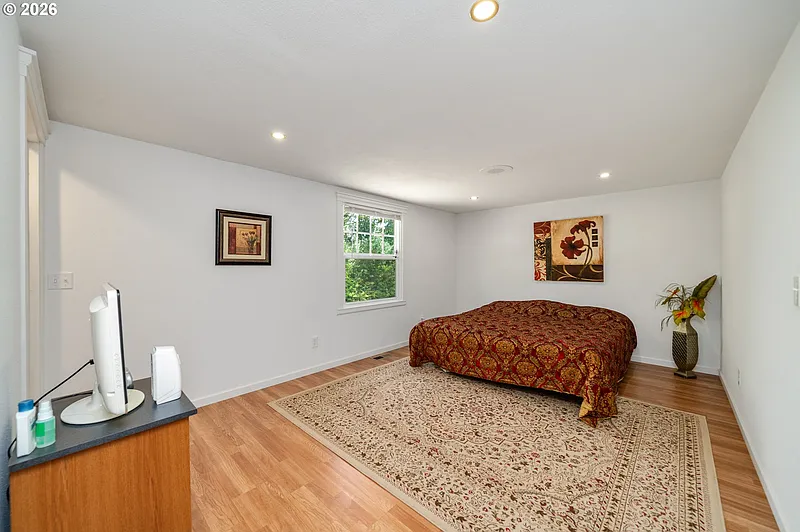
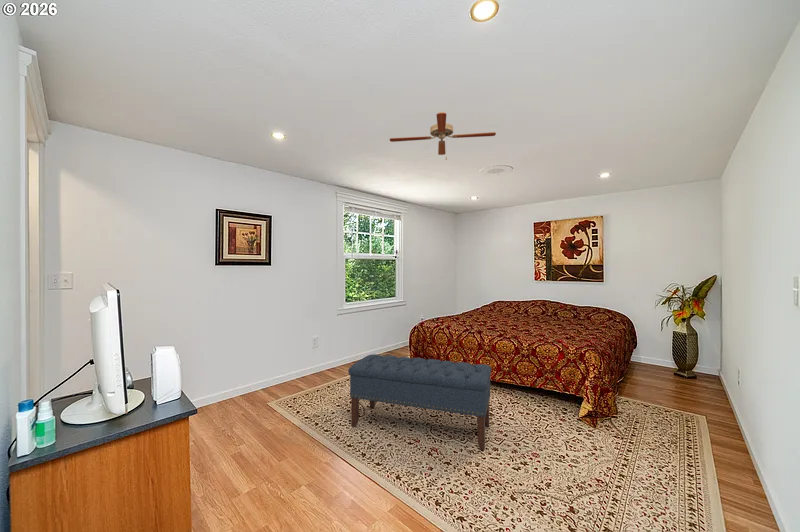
+ ceiling fan [389,111,497,160]
+ bench [347,353,492,451]
